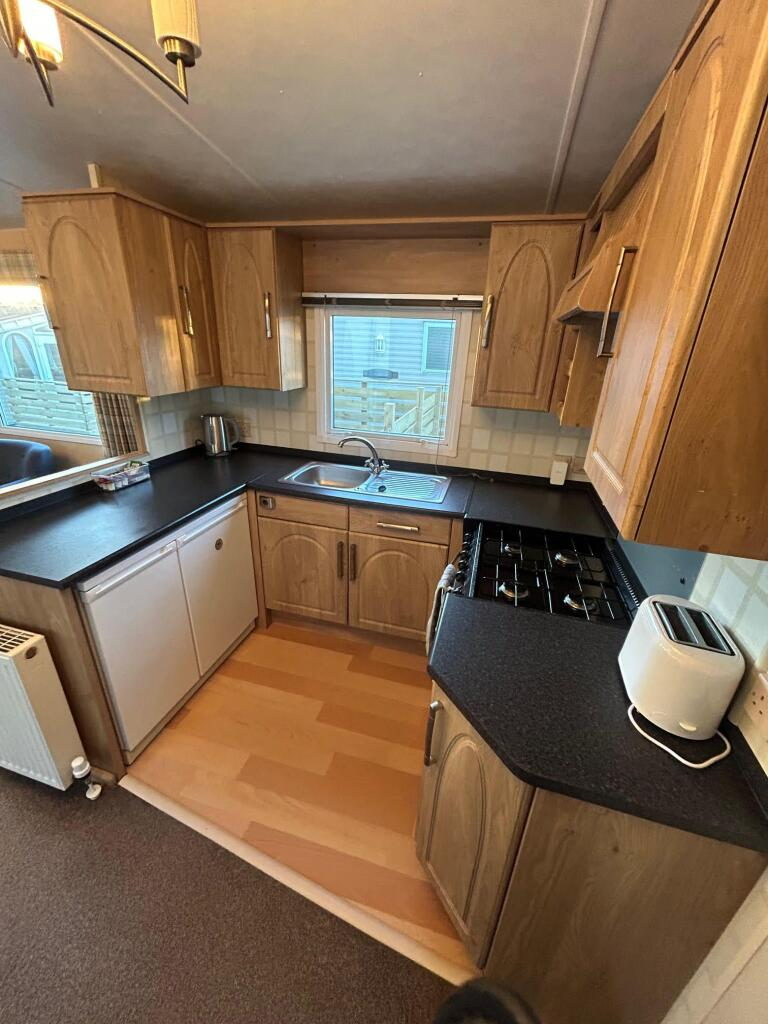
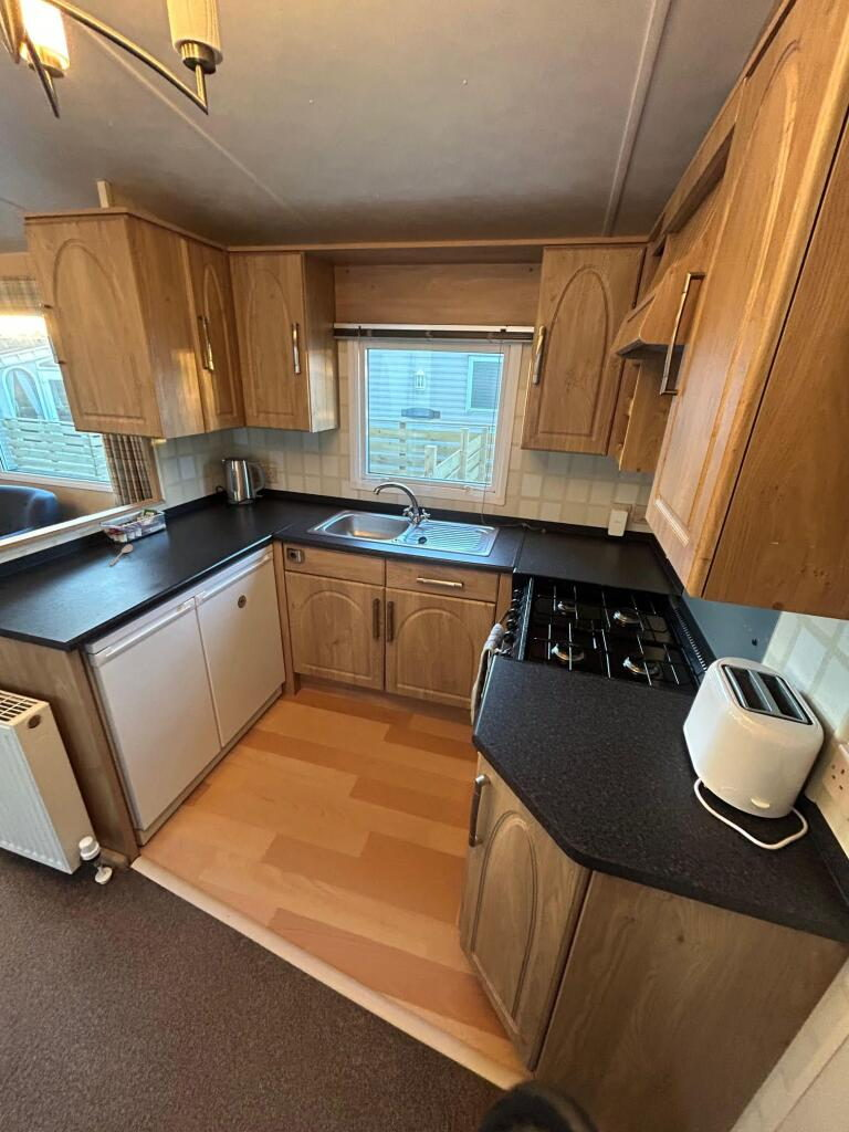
+ spoon [108,543,134,566]
